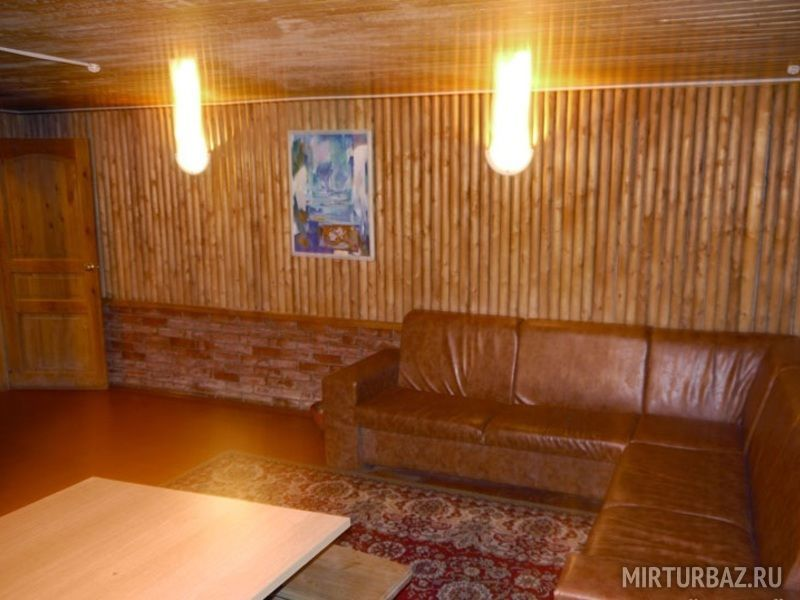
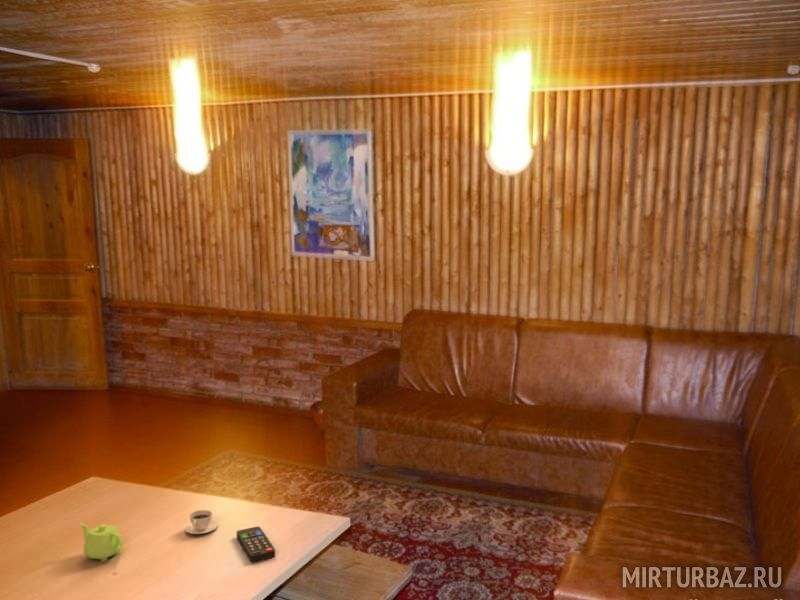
+ teacup [184,509,218,535]
+ remote control [236,526,276,563]
+ teapot [79,522,124,563]
